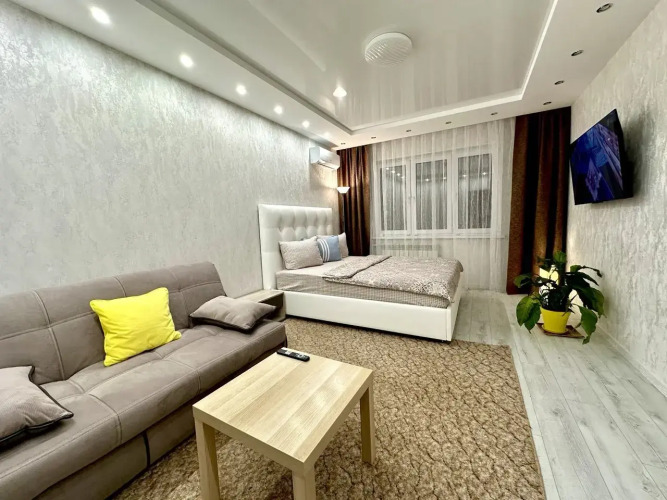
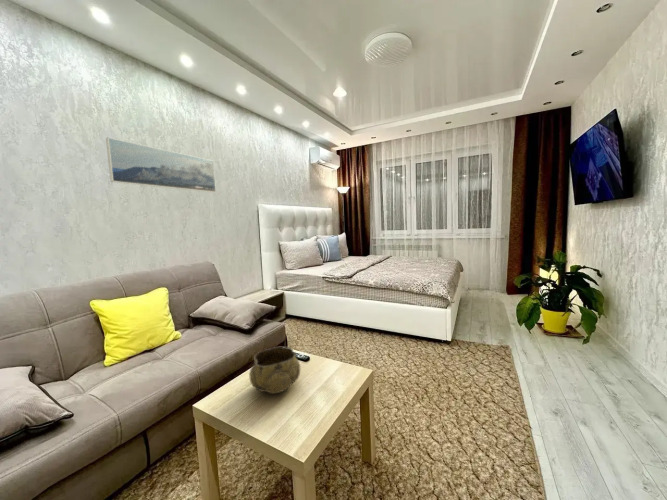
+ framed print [105,137,217,193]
+ decorative bowl [248,346,301,395]
